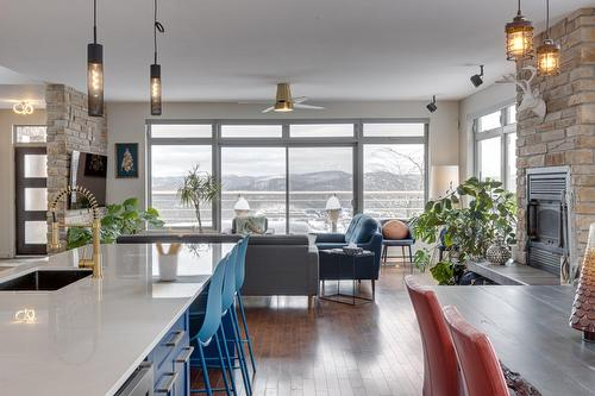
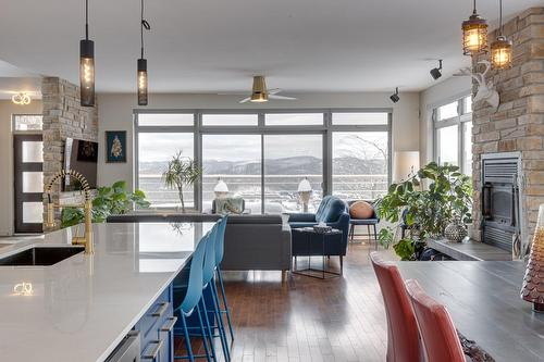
- utensil holder [155,240,183,282]
